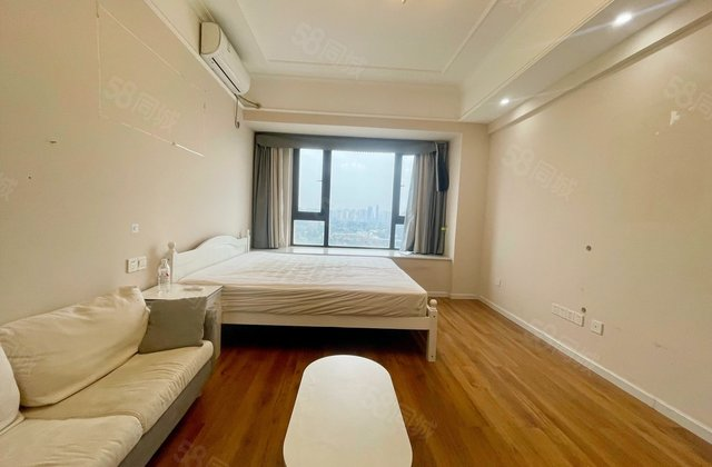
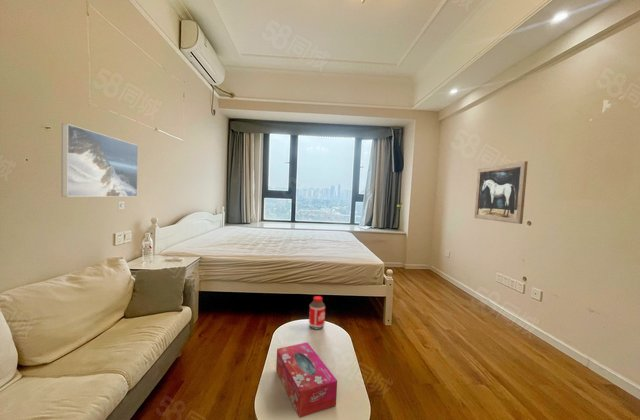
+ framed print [61,122,139,198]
+ bottle [308,295,326,330]
+ tissue box [275,341,338,419]
+ wall art [473,160,529,225]
